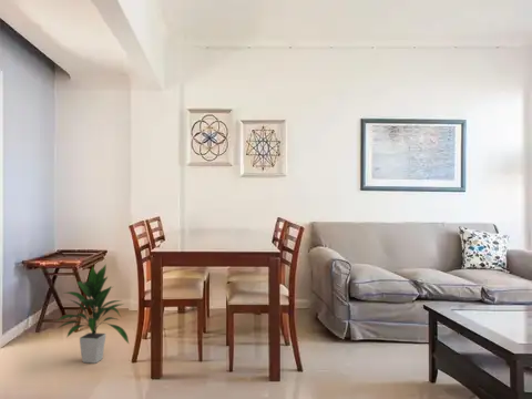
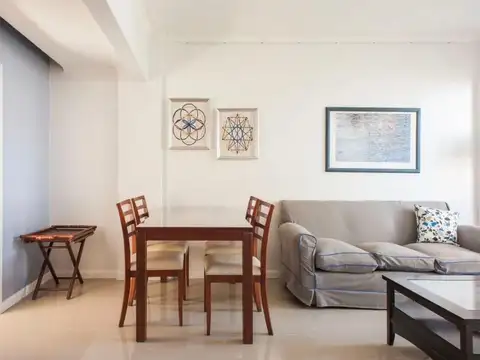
- indoor plant [55,264,131,365]
